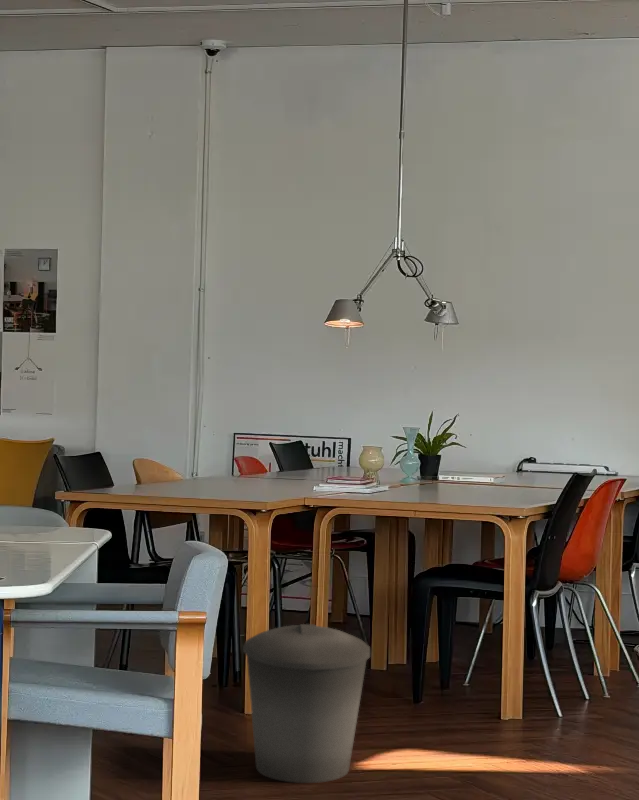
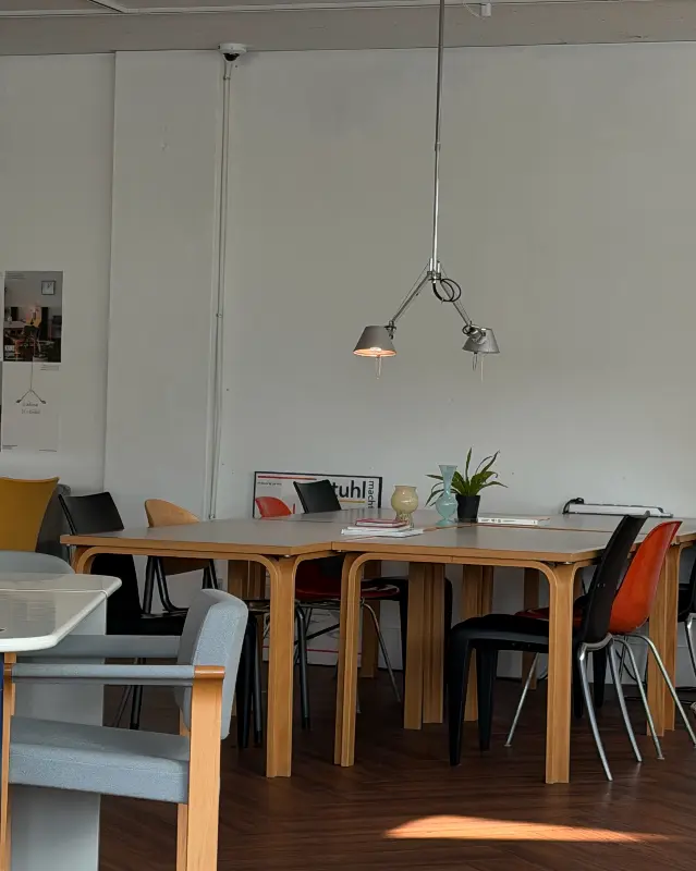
- trash can [242,623,371,784]
